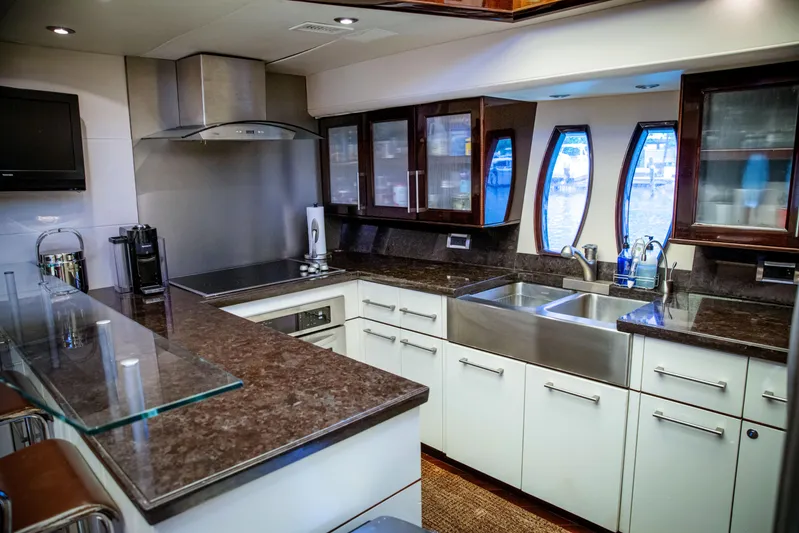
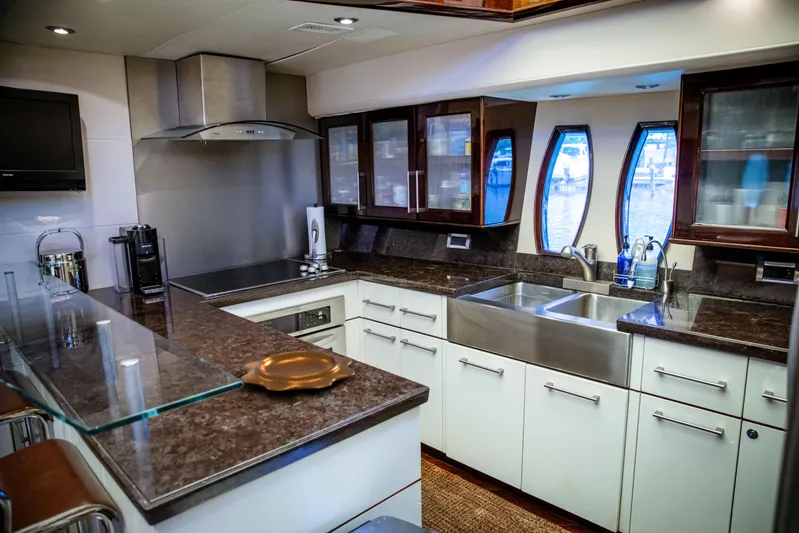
+ decorative bowl [240,350,356,392]
